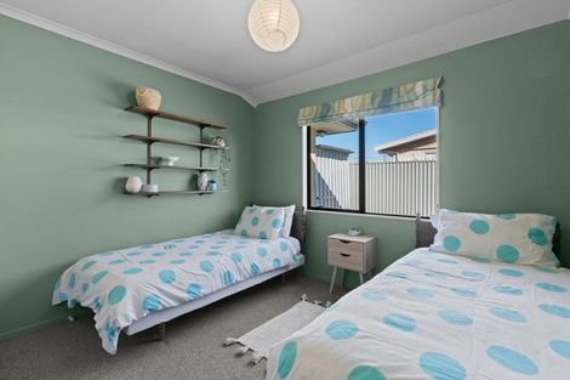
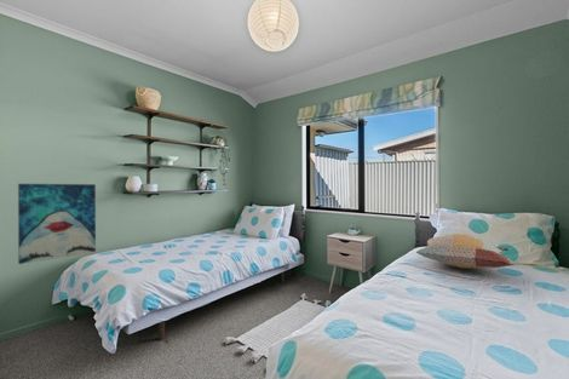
+ wall art [17,183,97,265]
+ decorative pillow [415,232,517,270]
